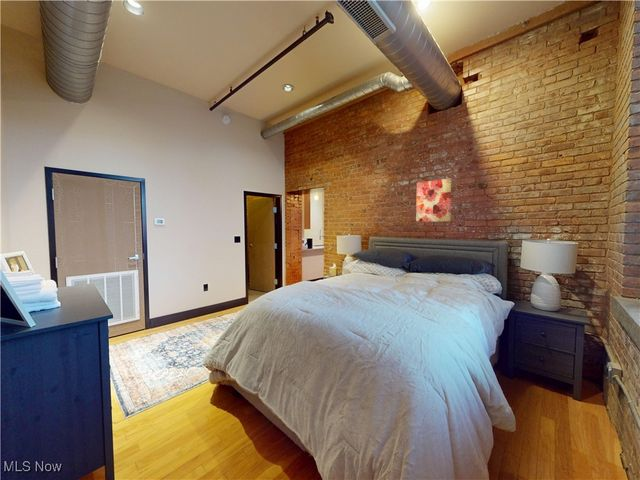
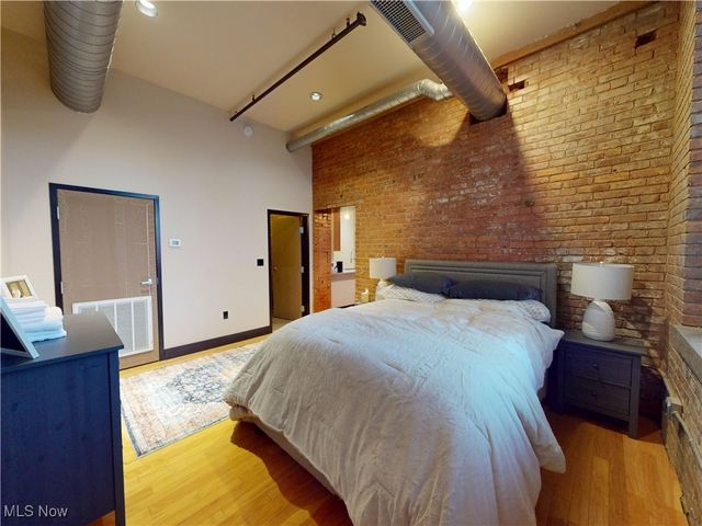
- wall art [415,177,452,223]
